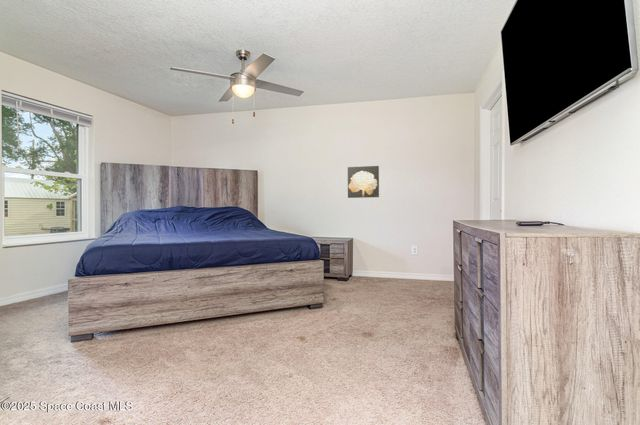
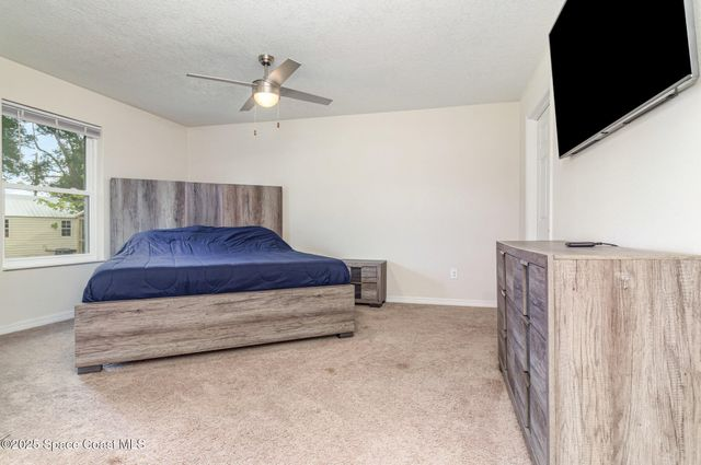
- wall art [347,165,380,199]
